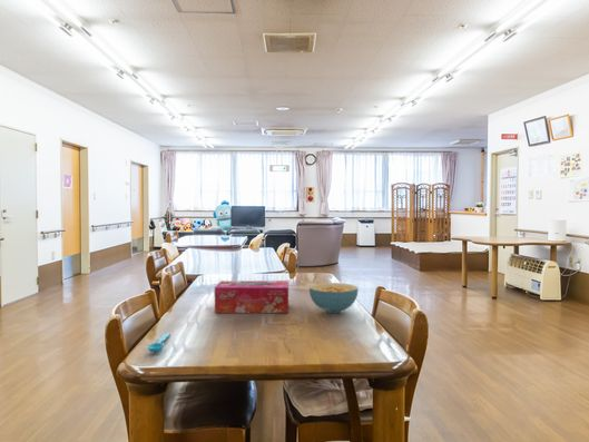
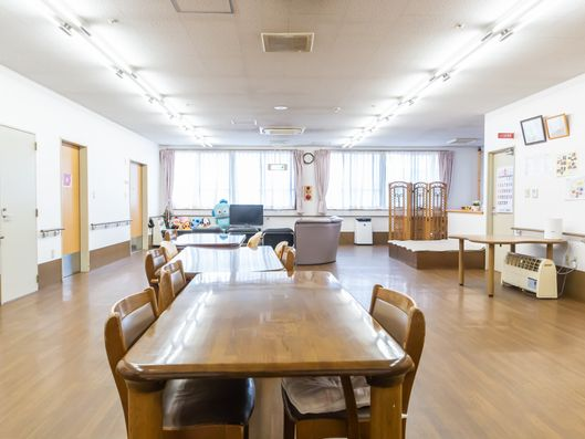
- cereal bowl [308,282,360,314]
- tissue box [214,279,289,314]
- spoon [147,333,171,353]
